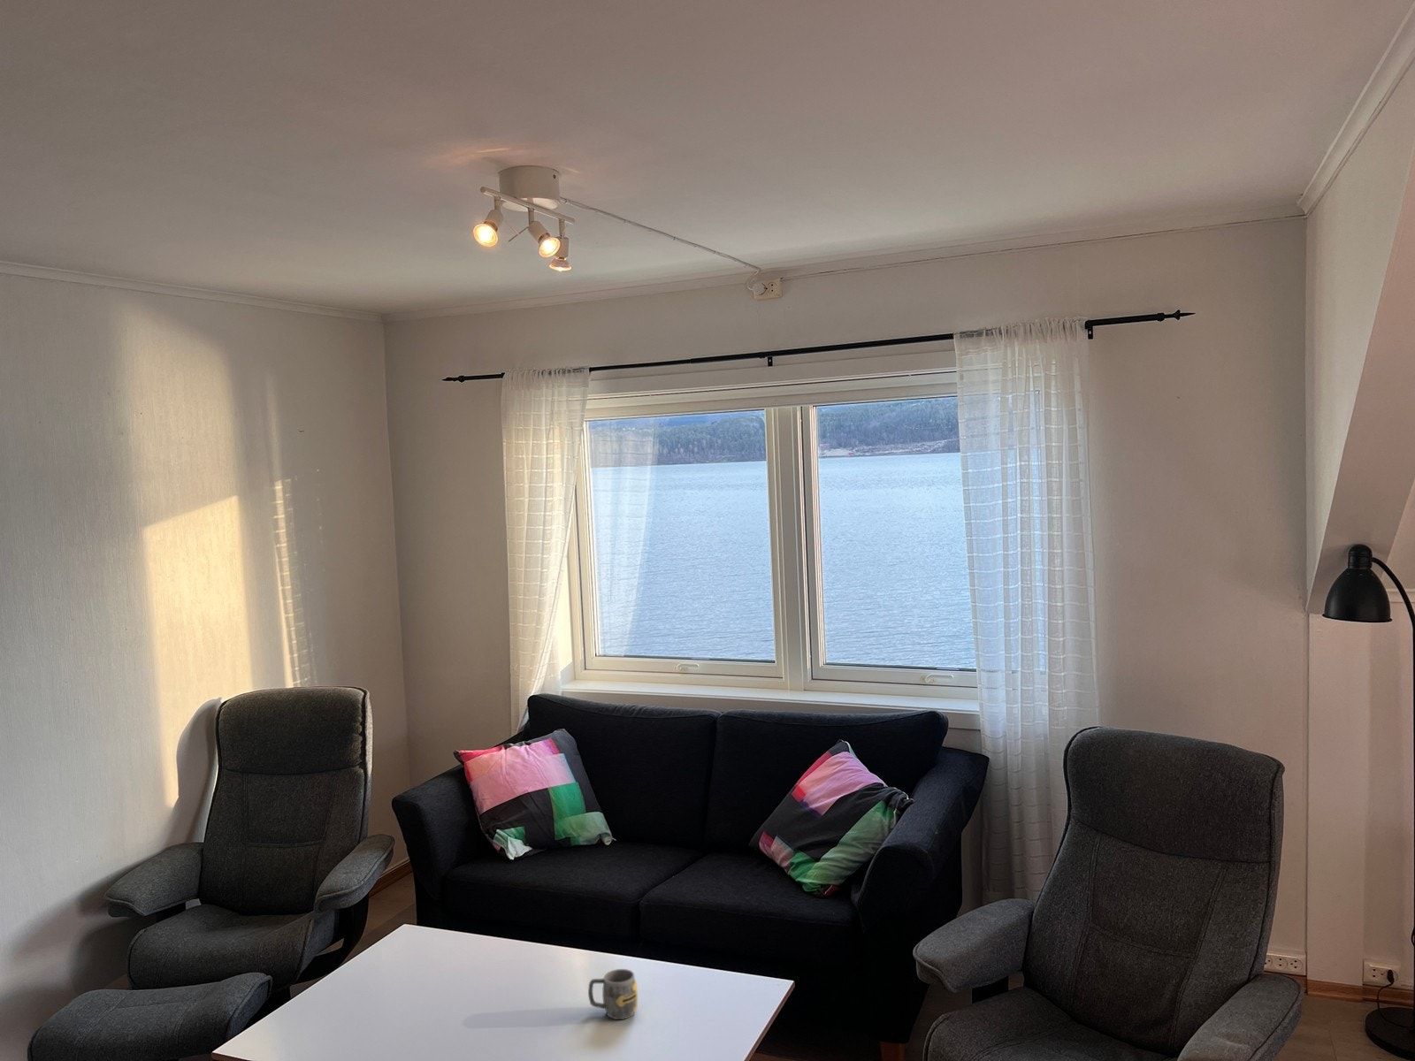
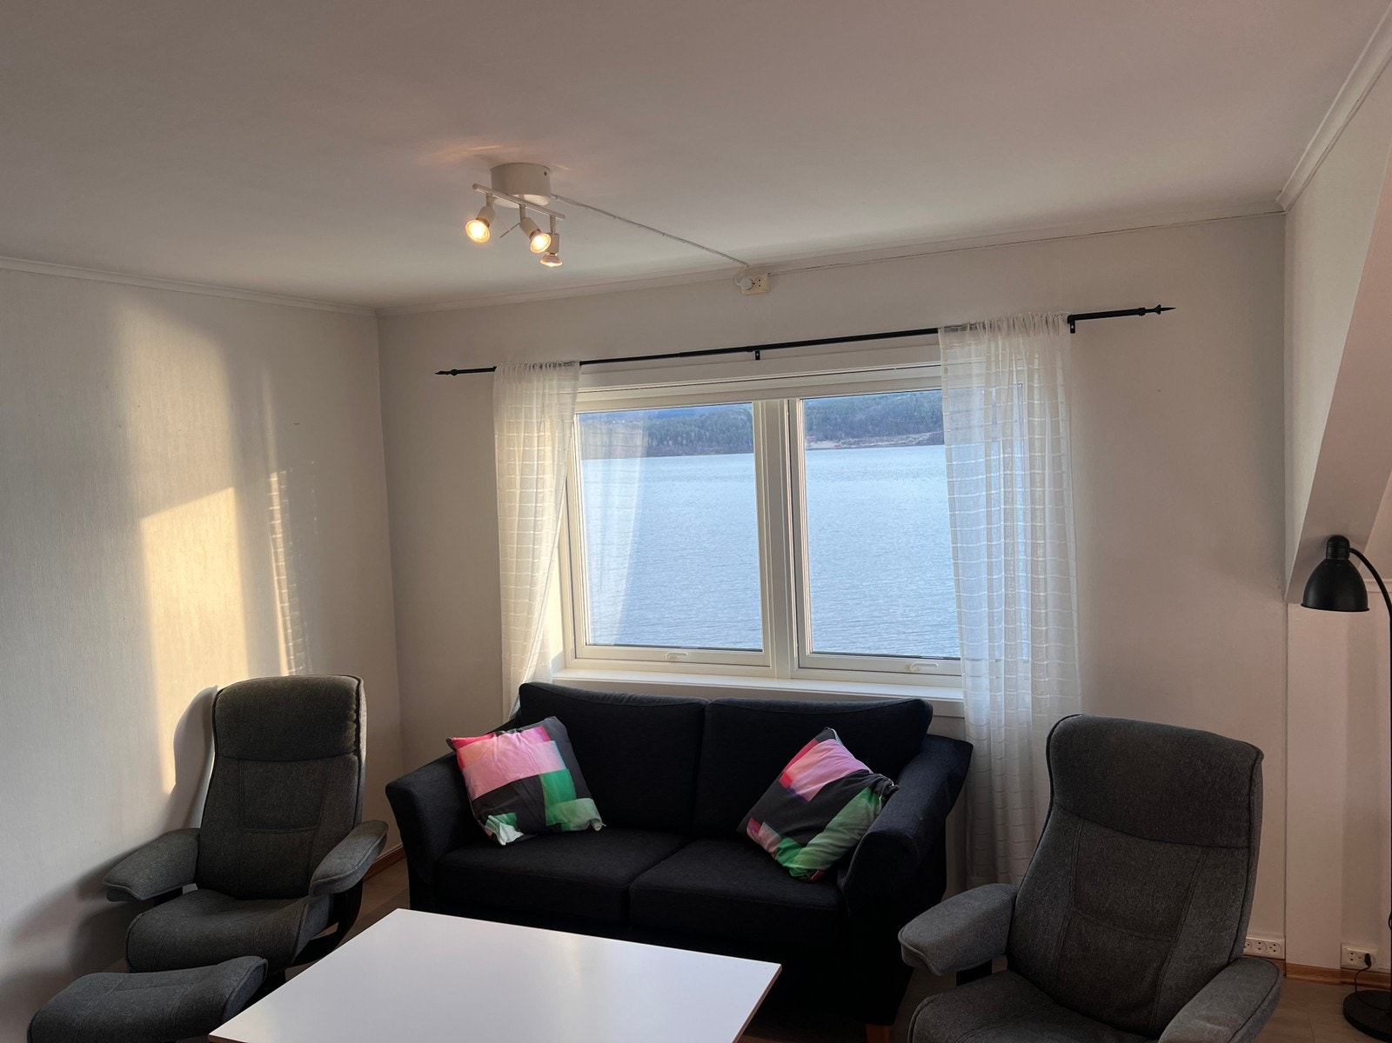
- mug [587,968,638,1021]
